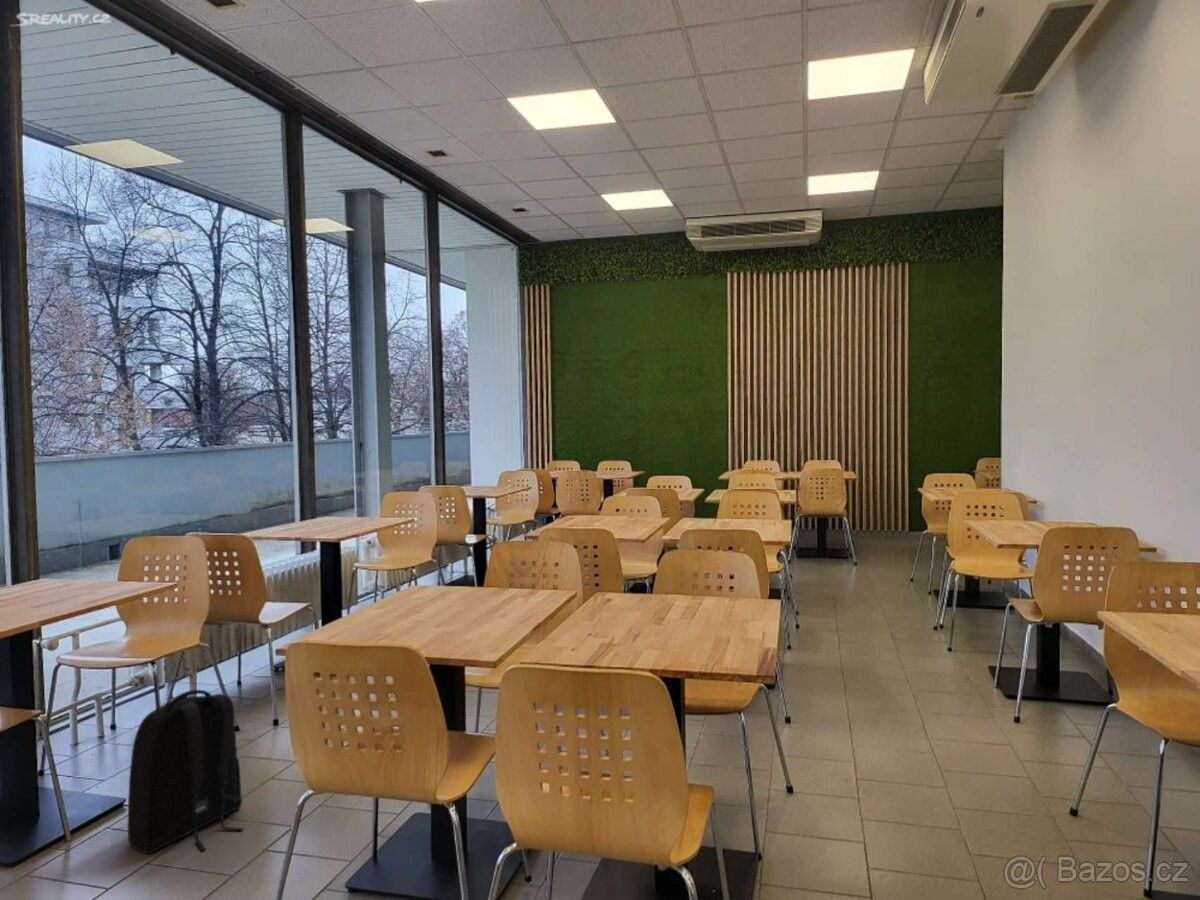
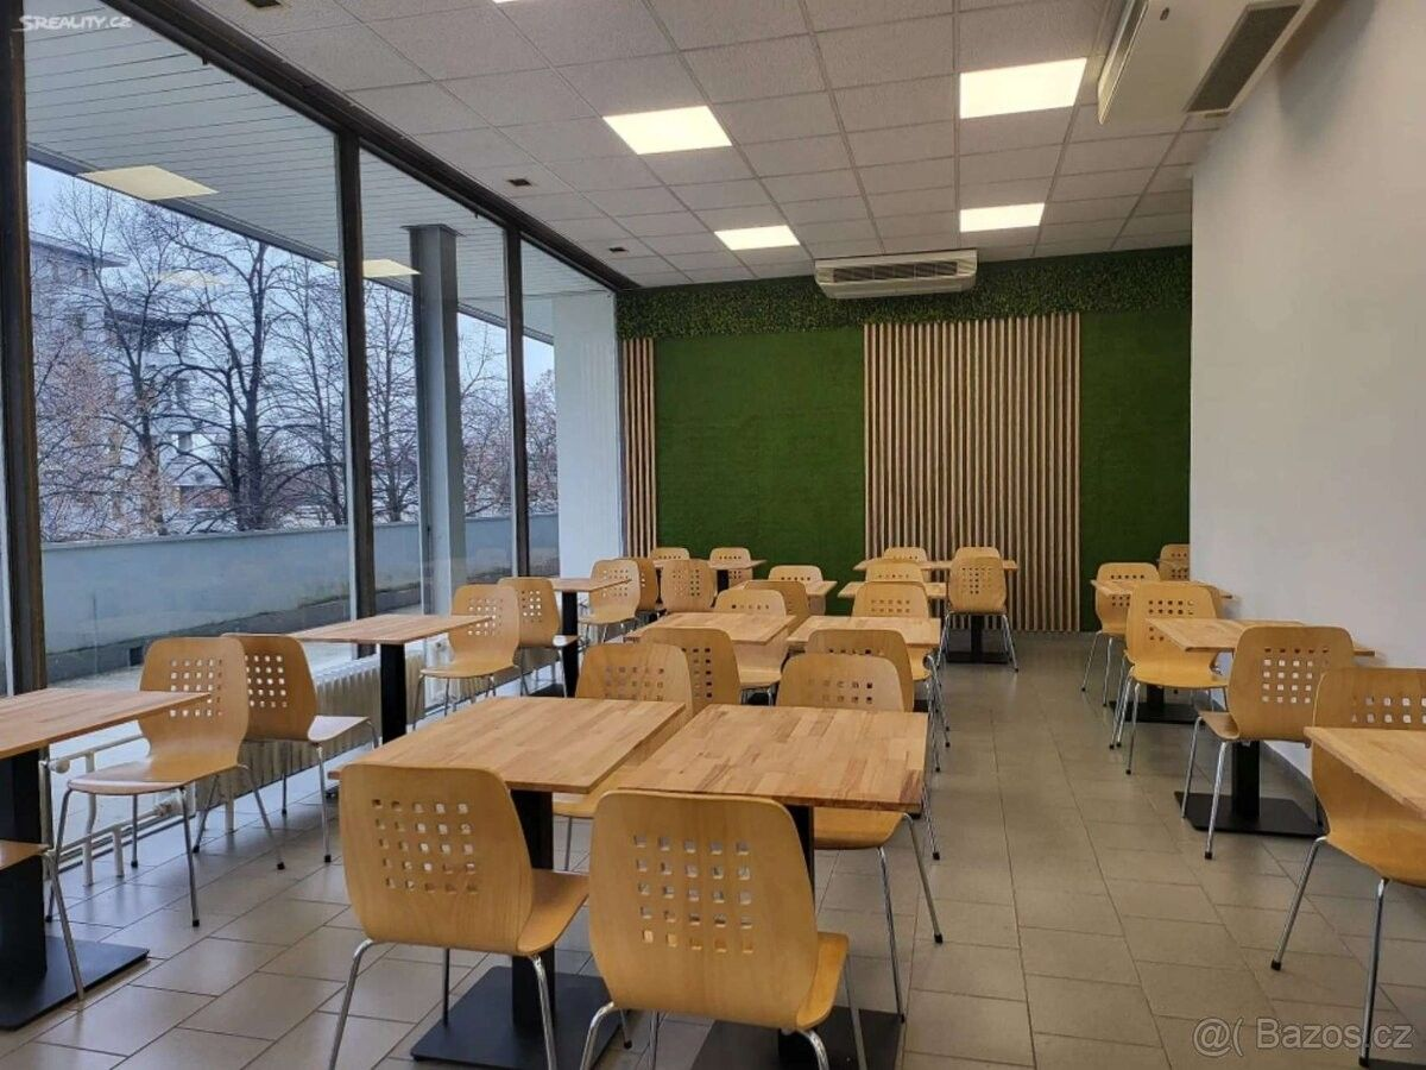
- backpack [127,689,245,855]
